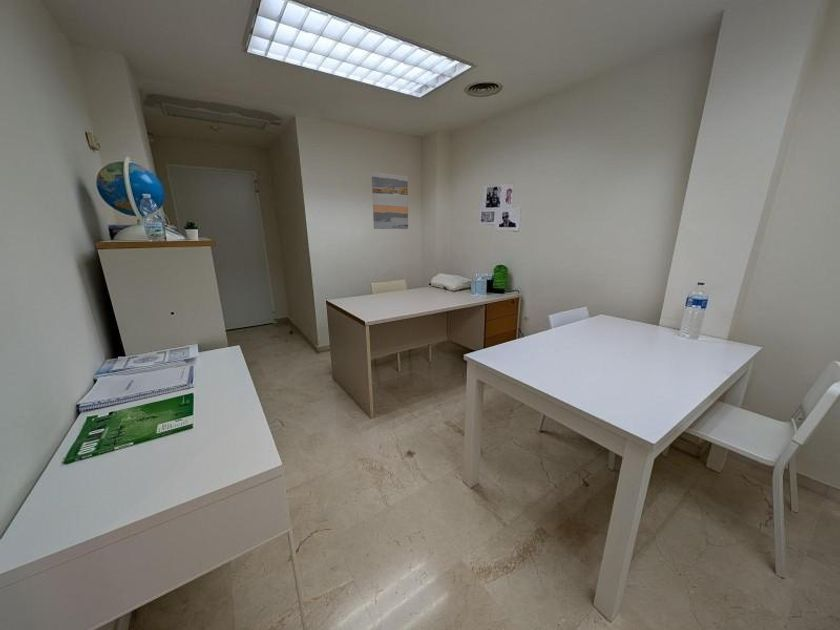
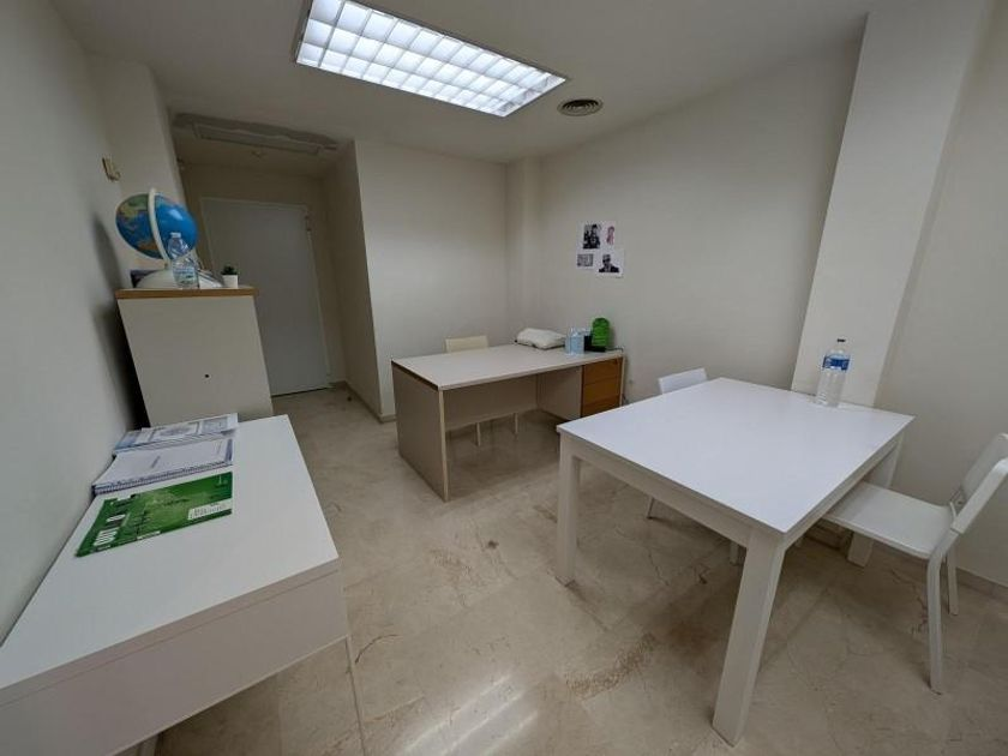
- wall art [371,171,409,230]
